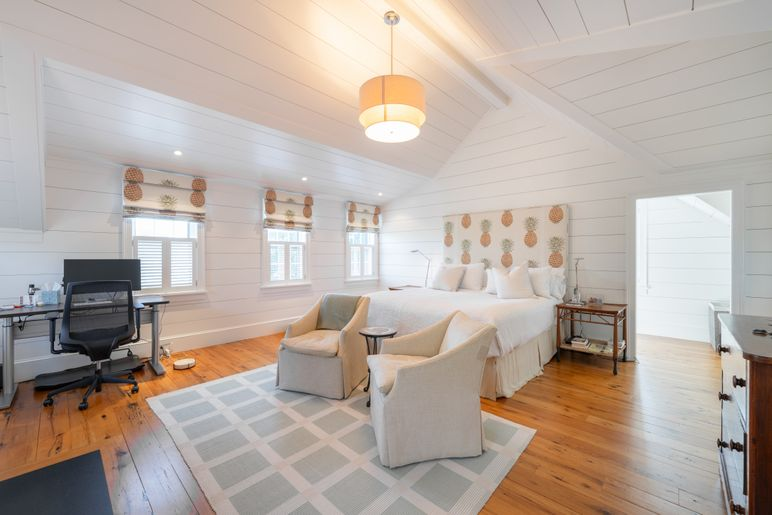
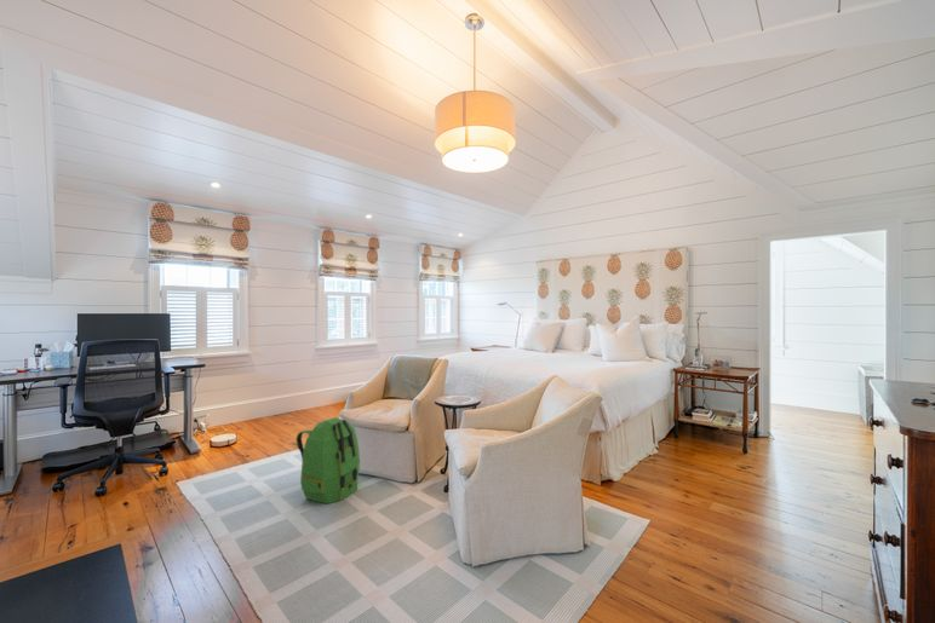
+ backpack [294,416,361,504]
